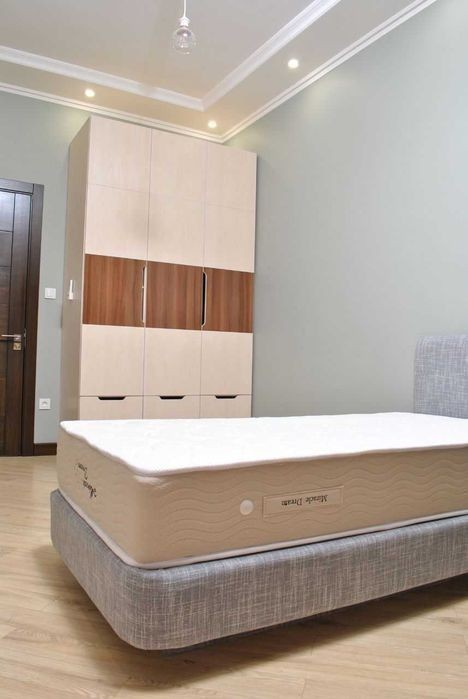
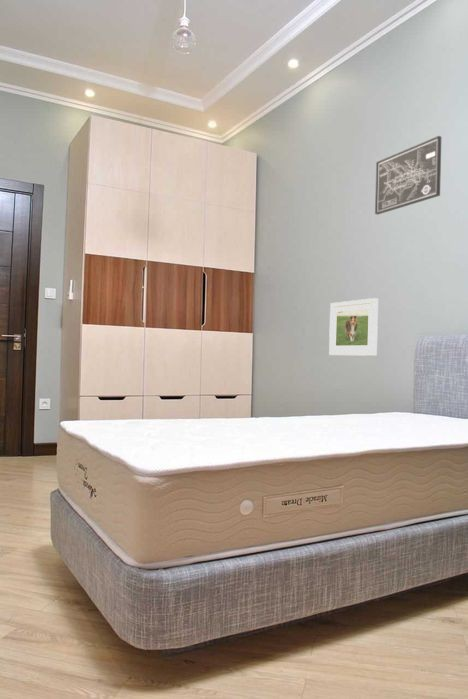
+ wall art [374,135,442,216]
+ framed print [328,297,379,357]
